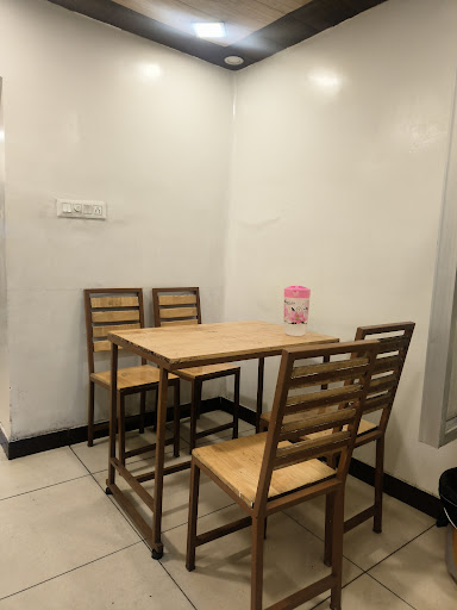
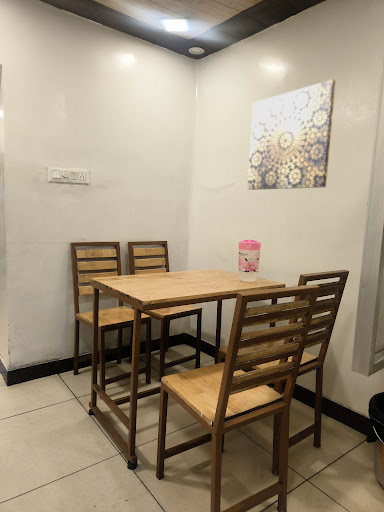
+ wall art [246,78,337,191]
